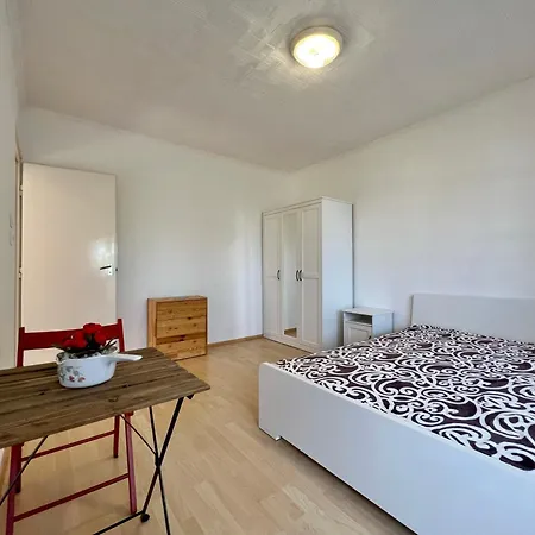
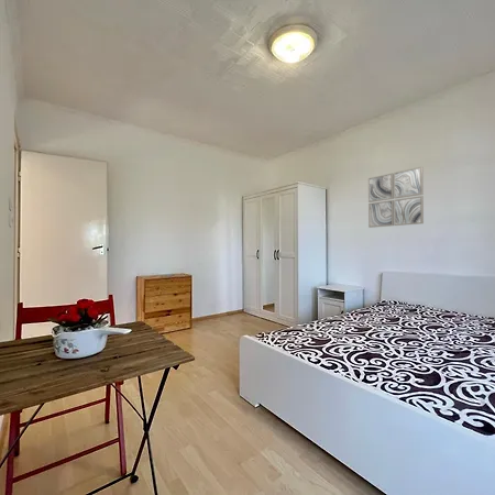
+ wall art [367,165,425,229]
